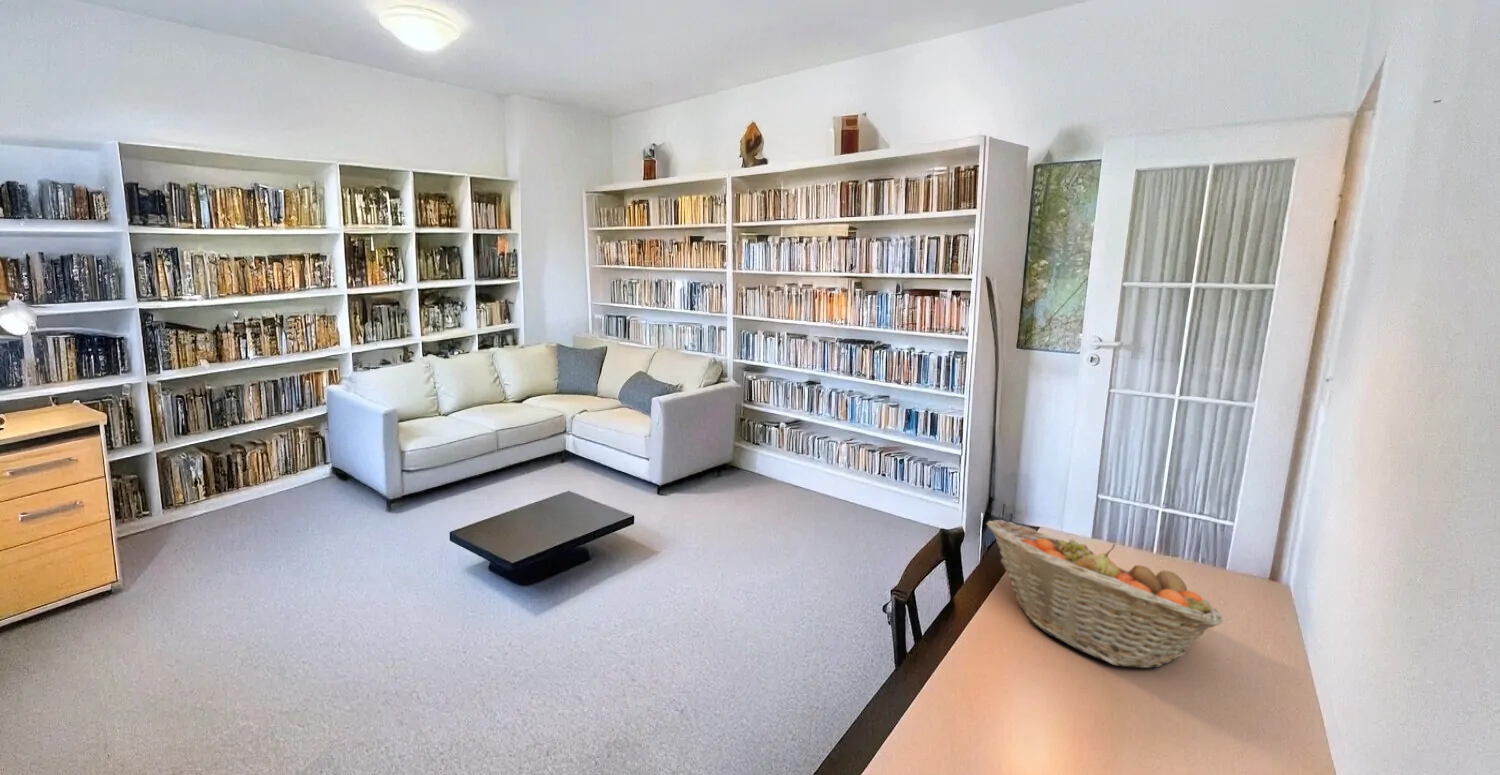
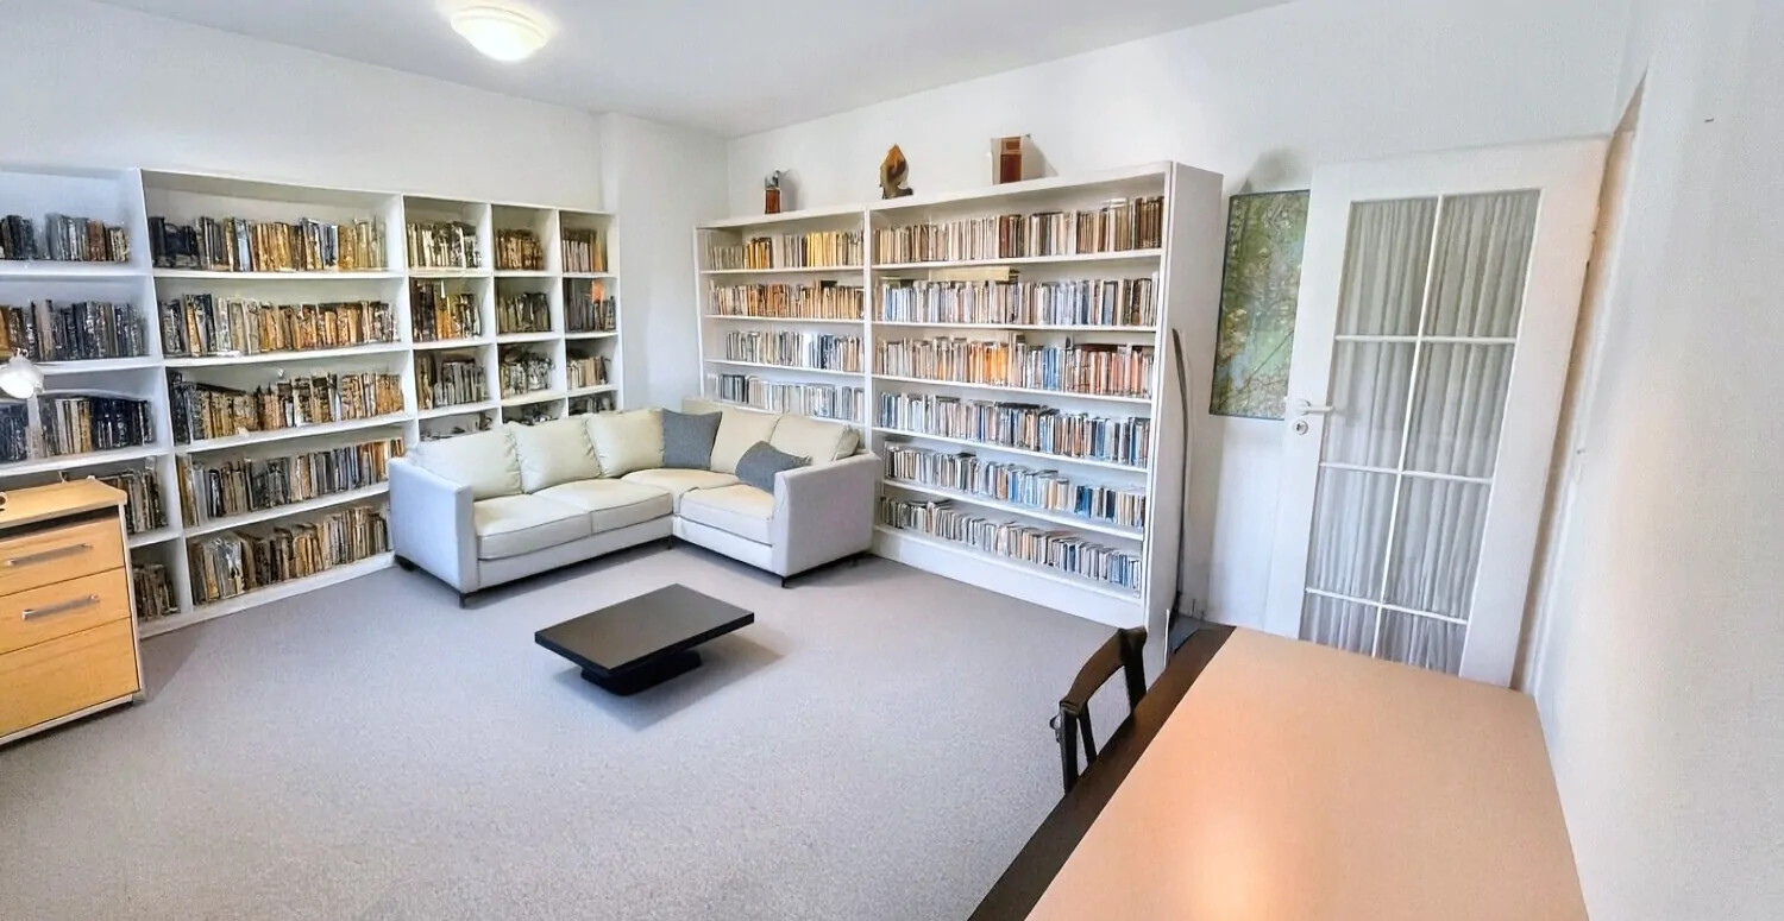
- fruit basket [985,519,1224,669]
